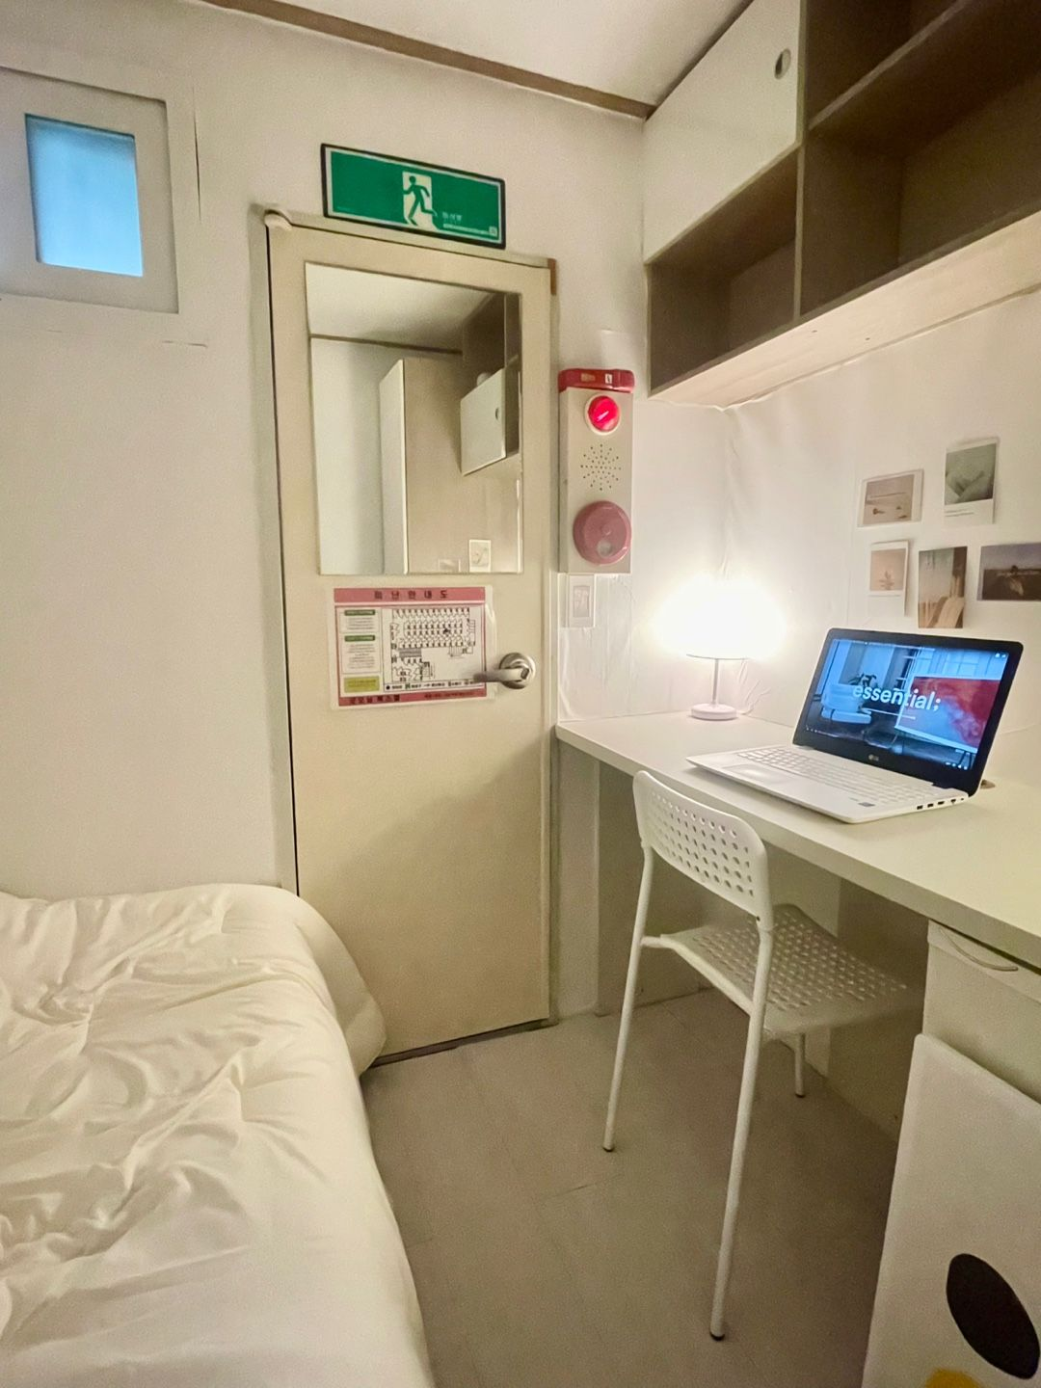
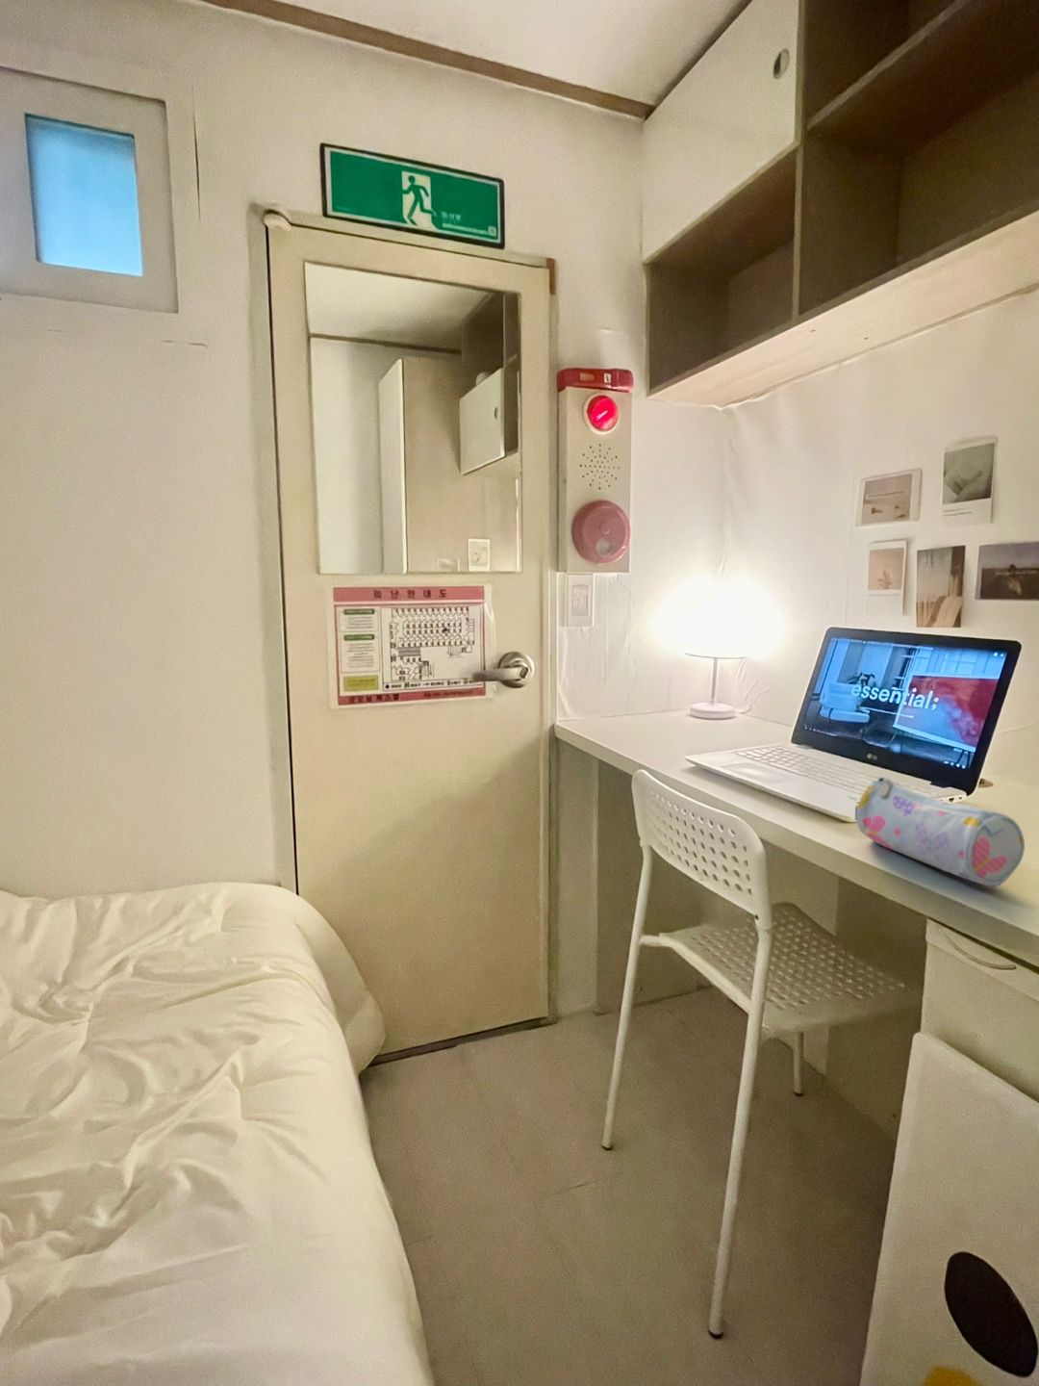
+ pencil case [855,776,1026,887]
